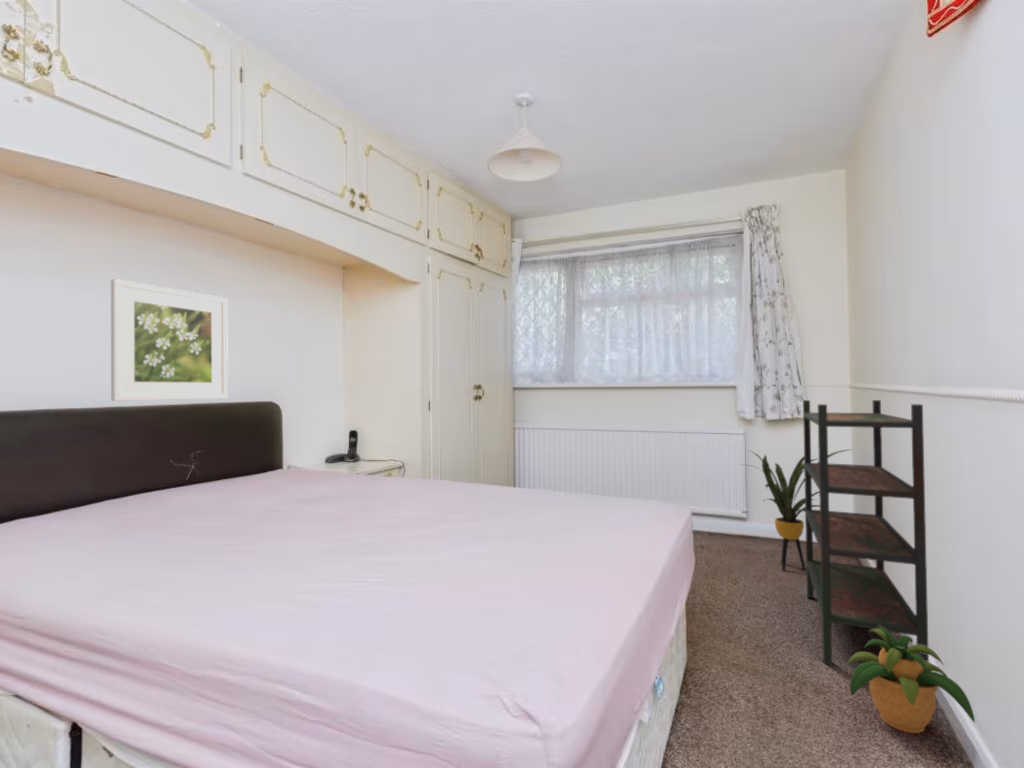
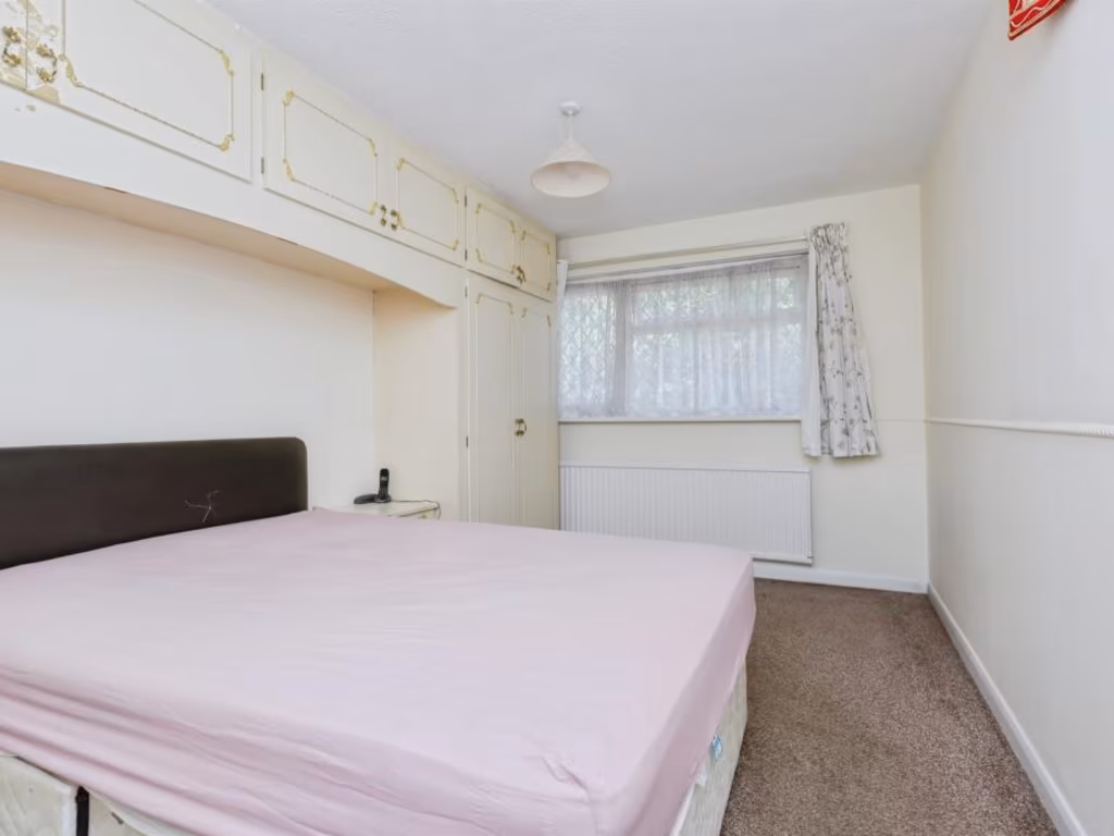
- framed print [110,278,229,402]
- potted plant [845,625,976,734]
- bookshelf [802,399,930,666]
- house plant [741,448,854,571]
